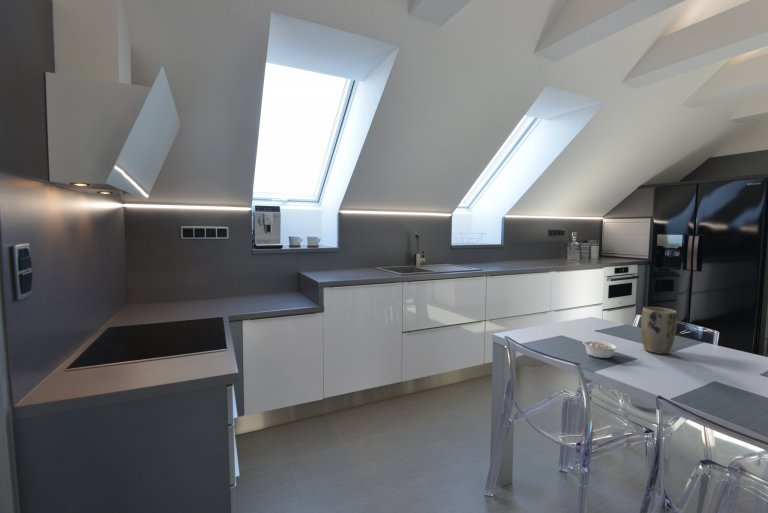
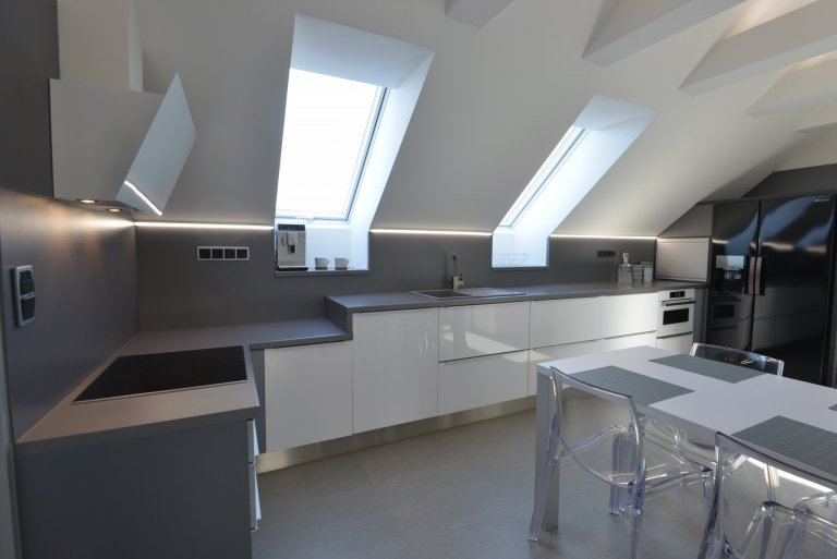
- plant pot [640,306,678,355]
- legume [582,340,618,359]
